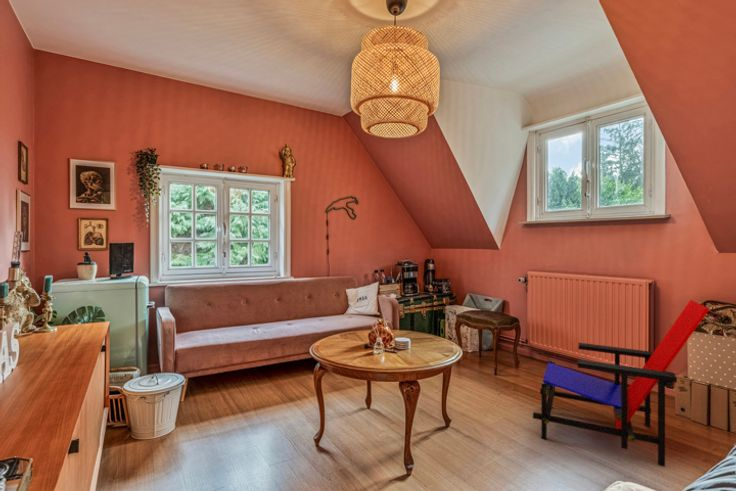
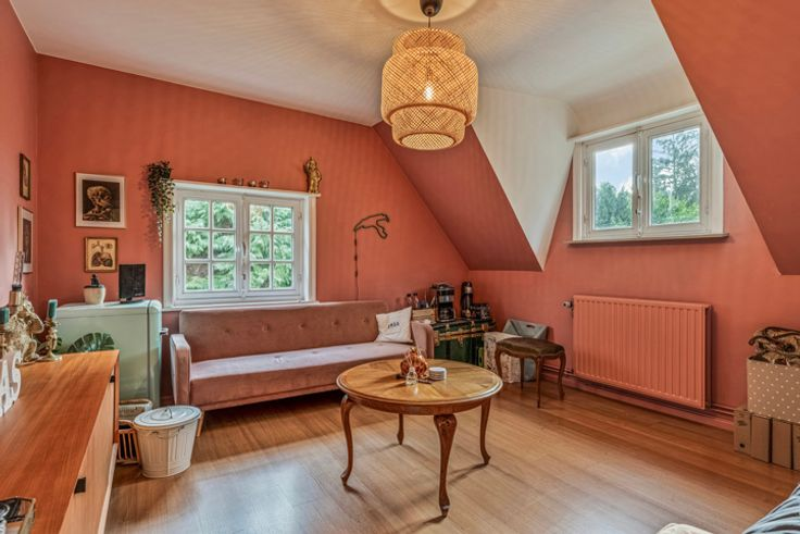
- armchair [532,299,711,468]
